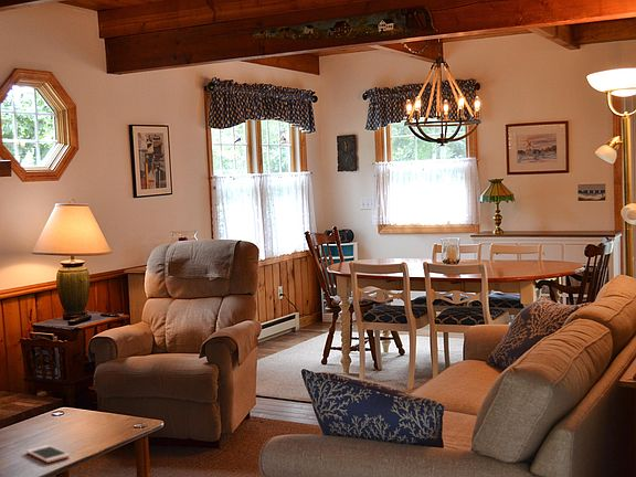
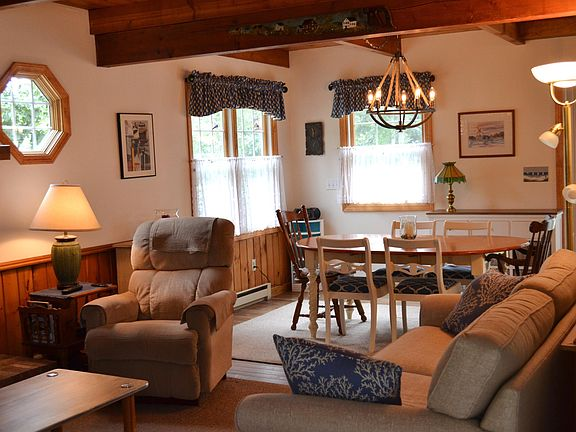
- cell phone [25,444,71,464]
